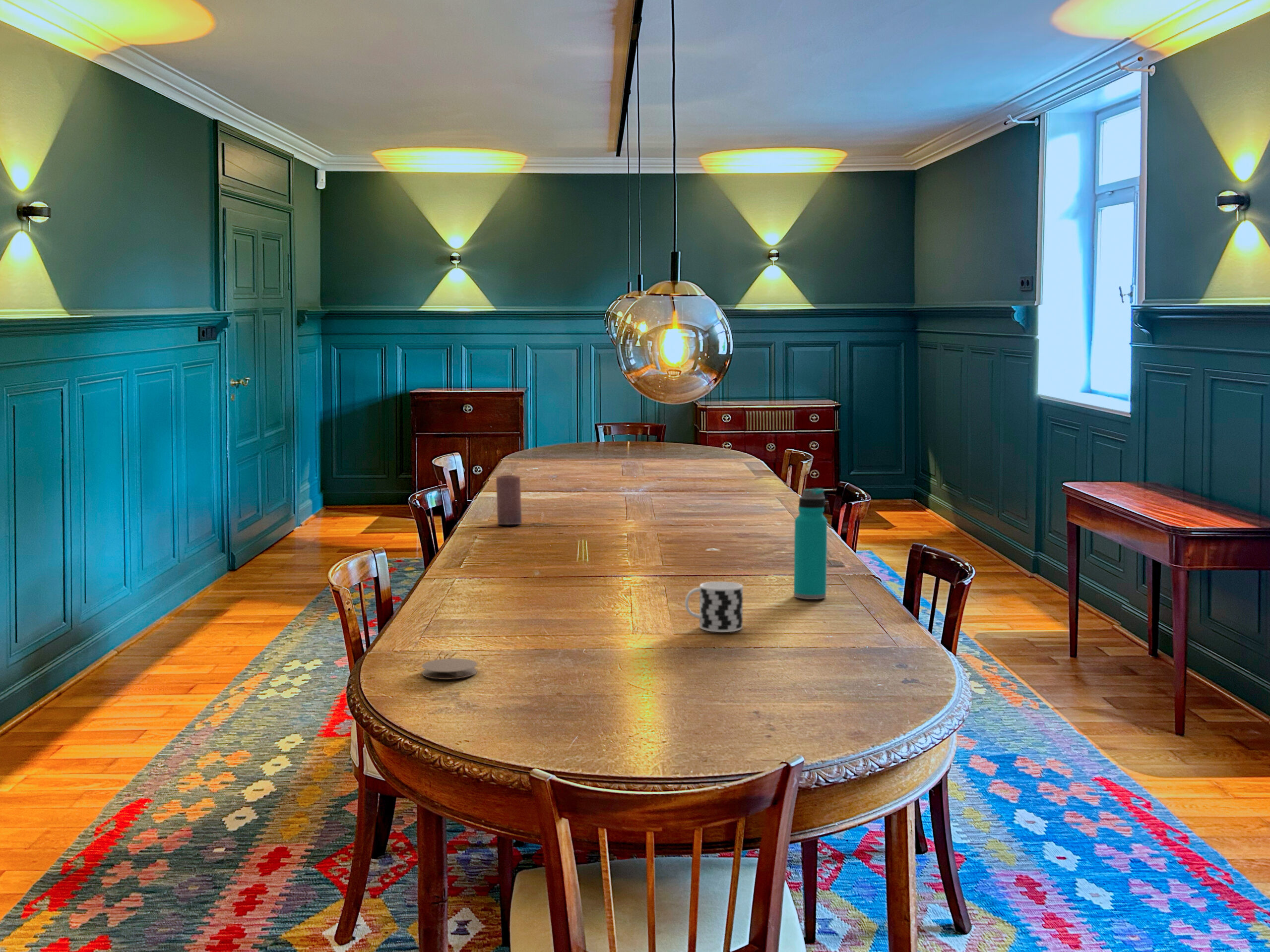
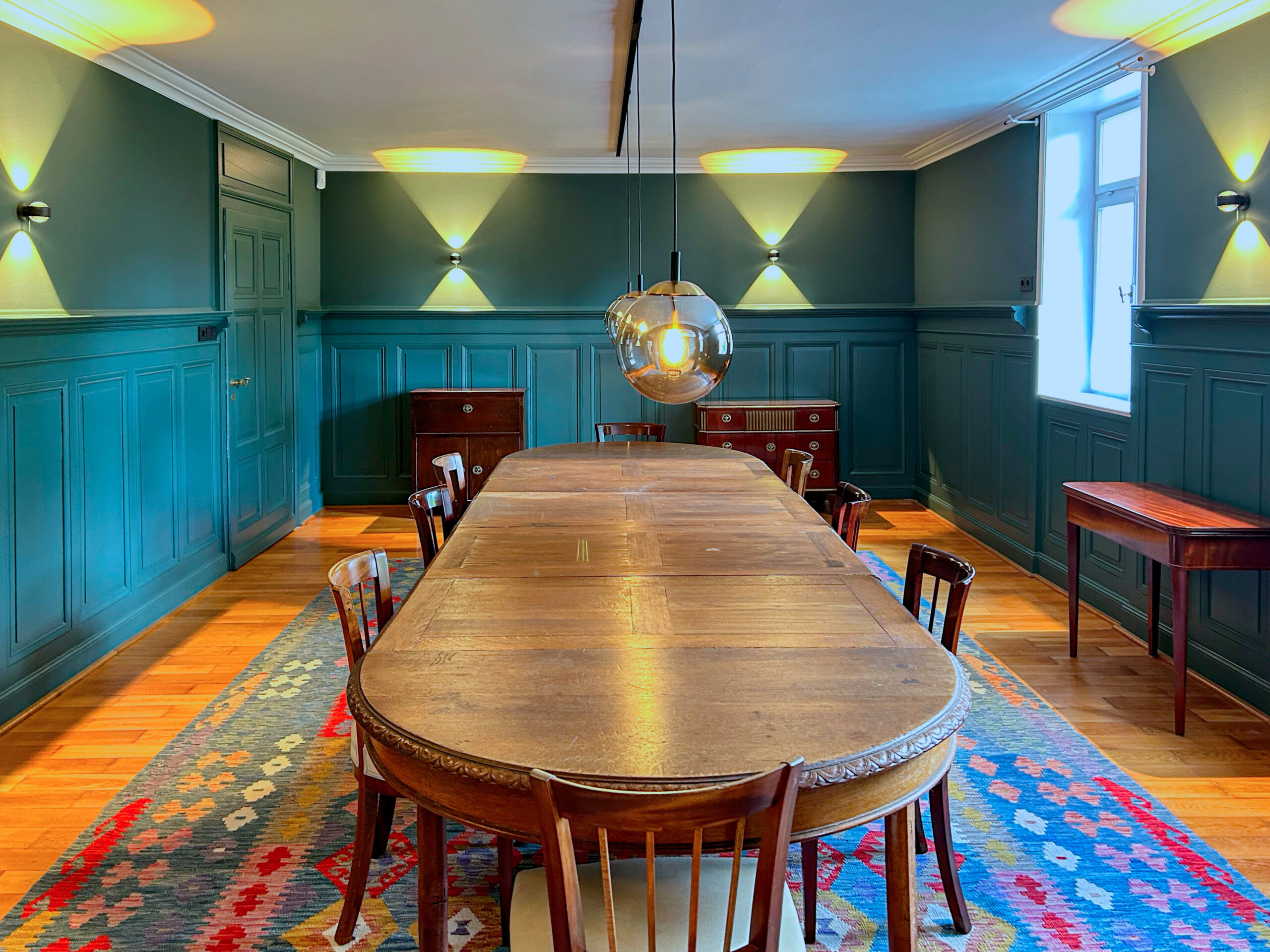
- cup [685,581,744,633]
- water bottle [793,488,828,600]
- coaster [421,657,478,680]
- candle [496,475,522,525]
